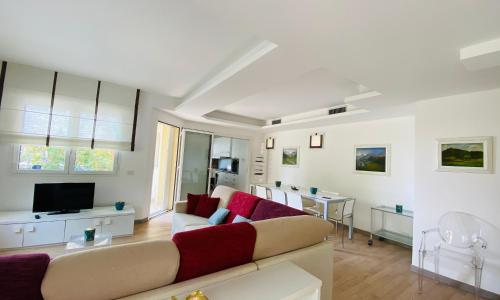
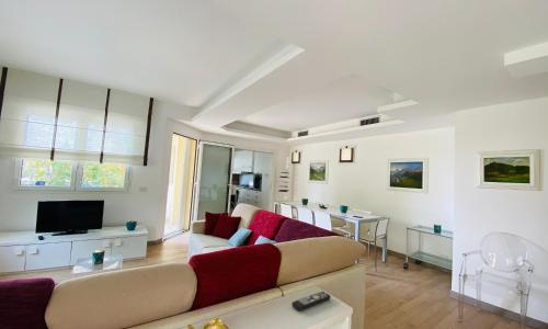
+ remote control [290,291,332,311]
